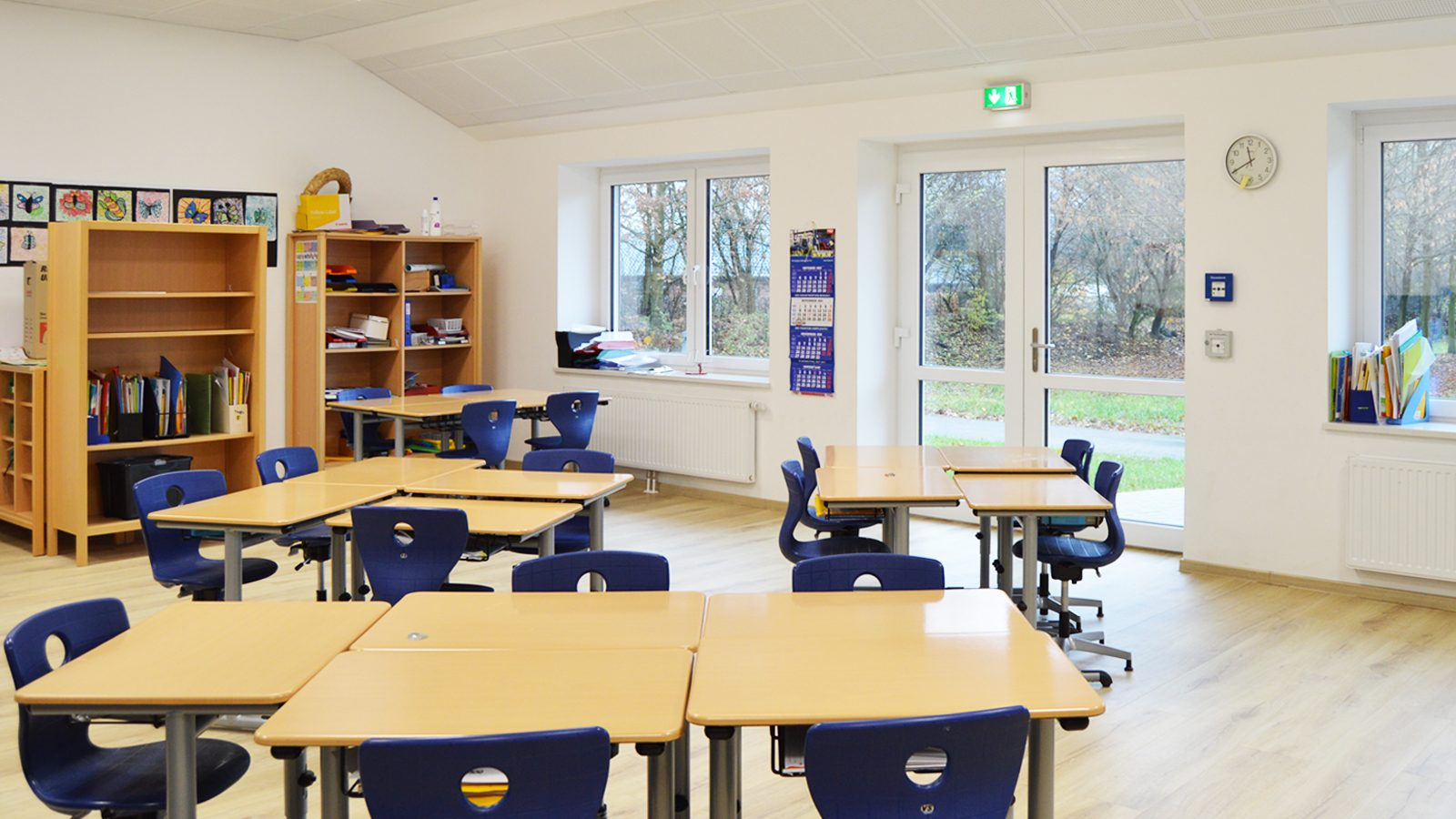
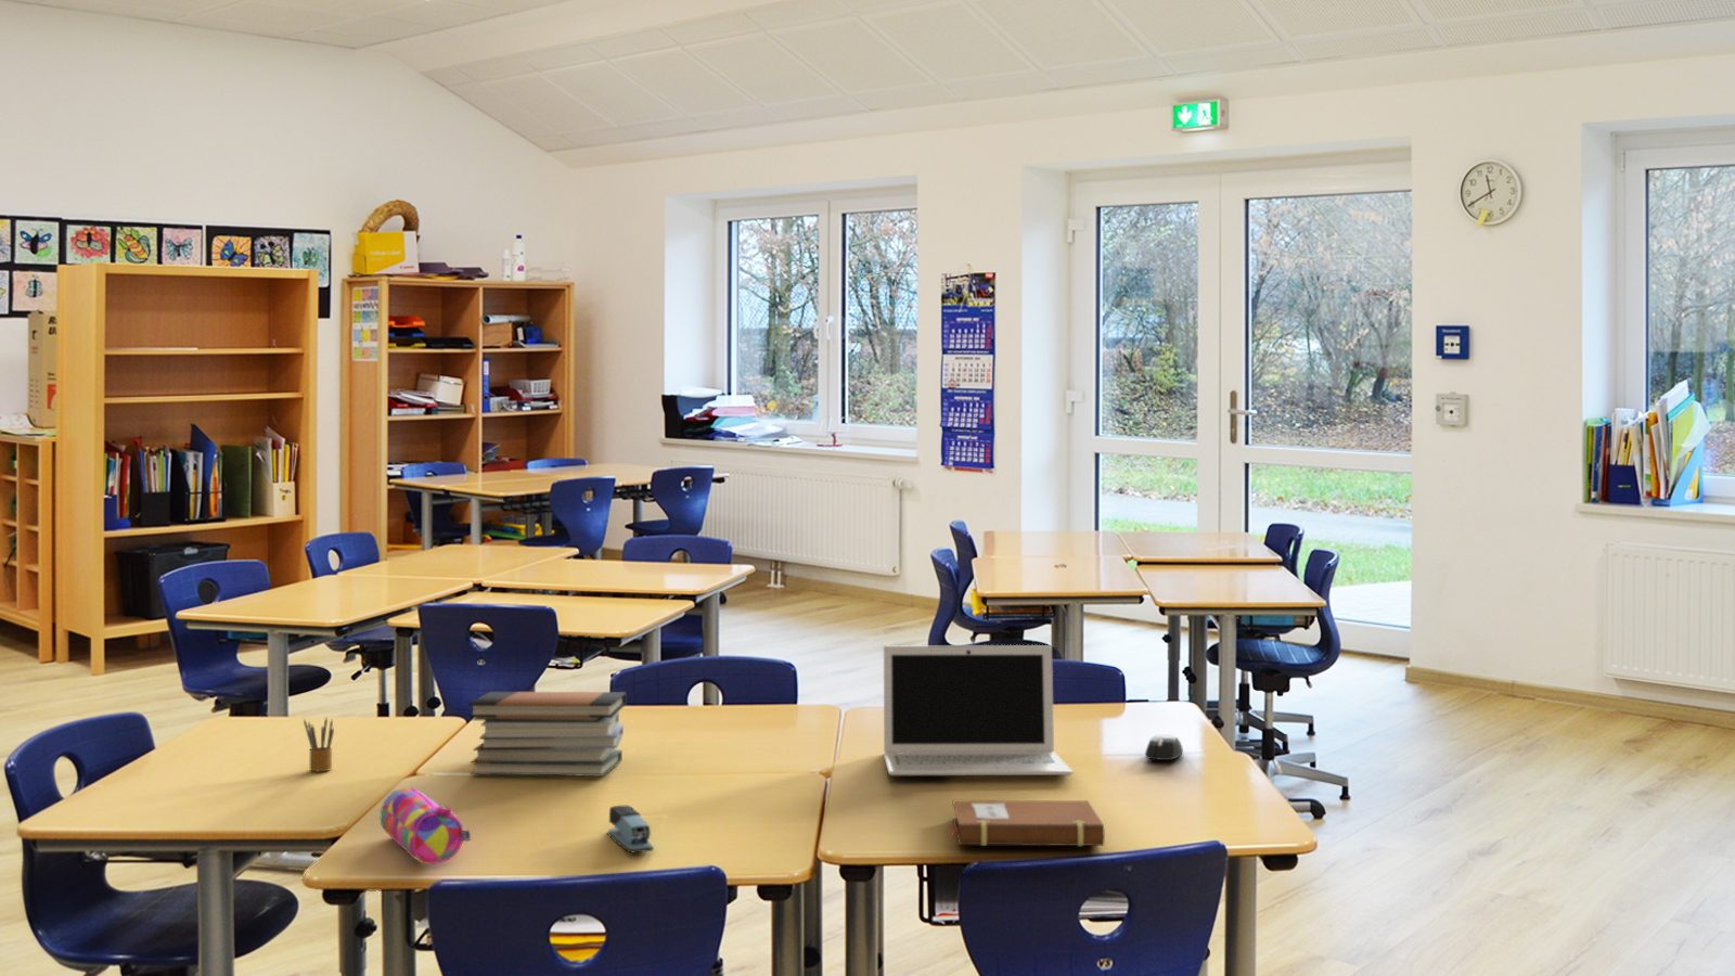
+ notebook [949,800,1106,847]
+ mouse [1144,733,1184,761]
+ book stack [467,691,627,777]
+ laptop [882,645,1075,777]
+ stapler [607,804,655,853]
+ pencil box [303,717,335,772]
+ pencil case [380,787,472,865]
